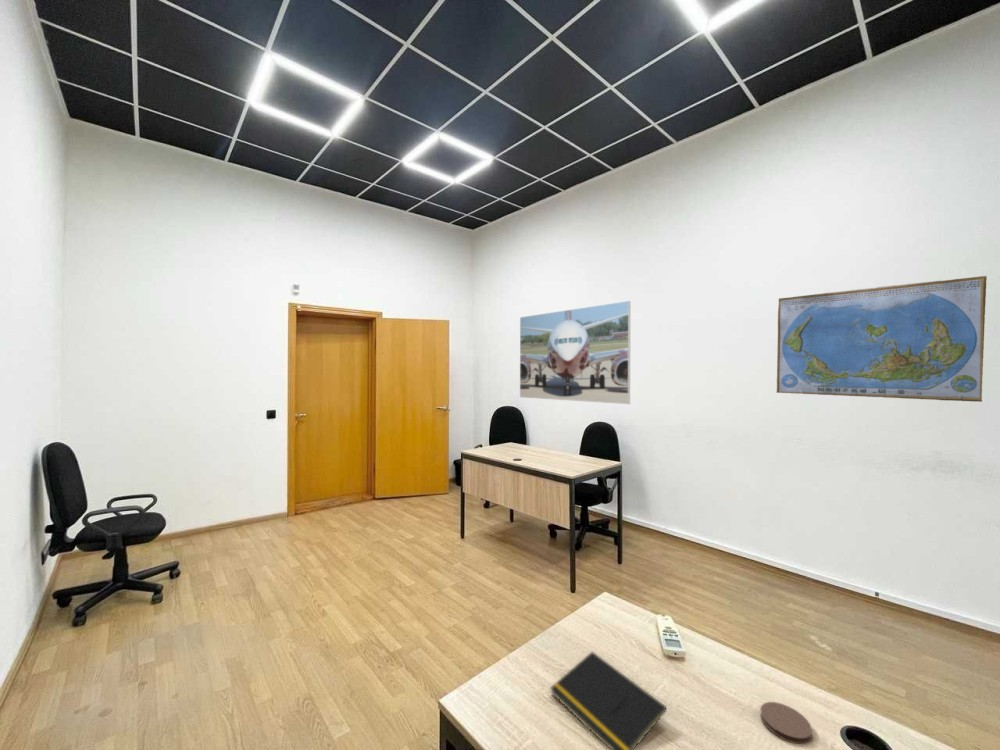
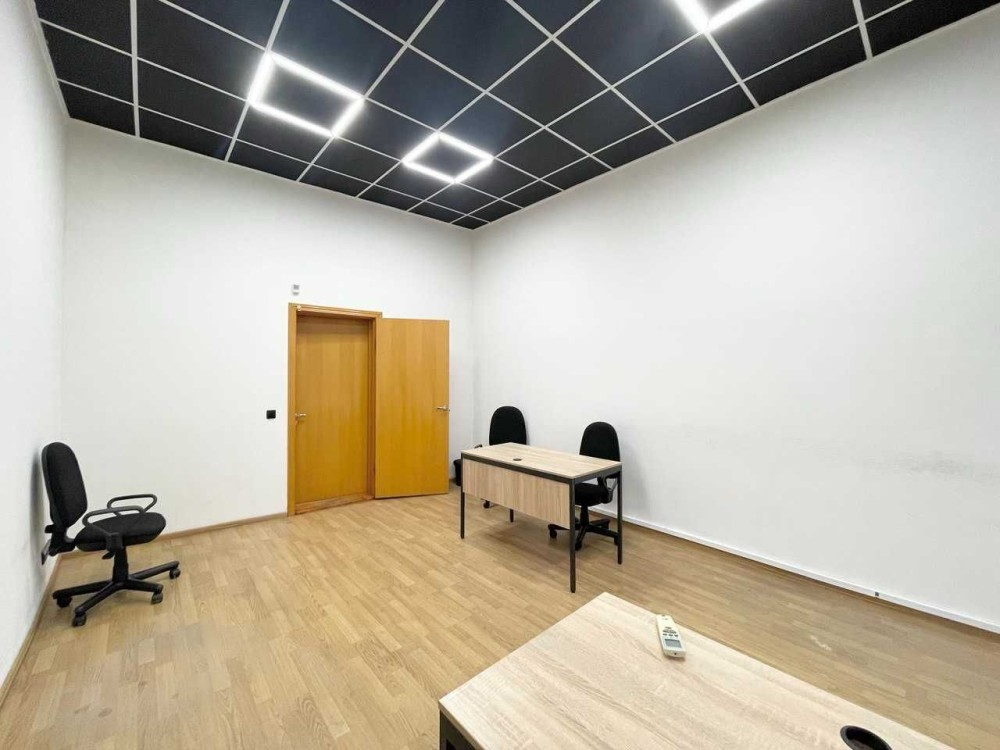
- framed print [519,300,631,405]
- coaster [759,701,813,745]
- notepad [549,651,667,750]
- world map [776,275,988,403]
